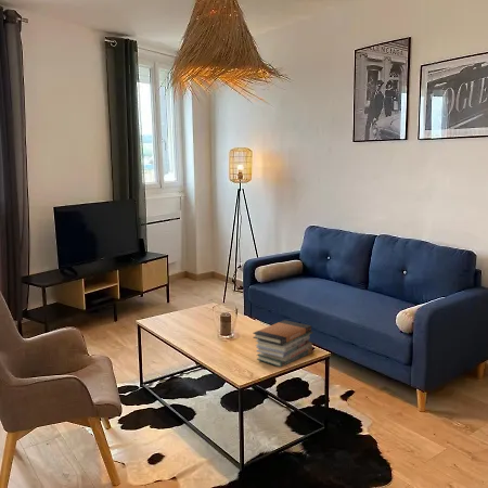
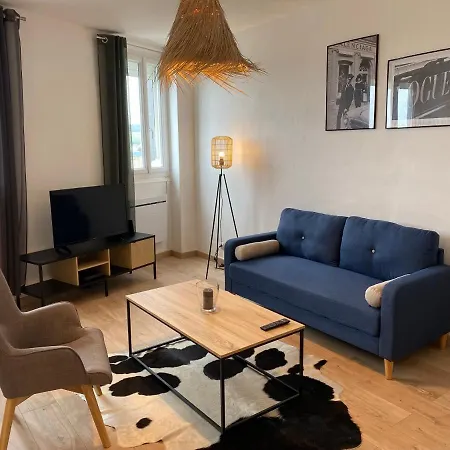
- book stack [252,319,313,368]
